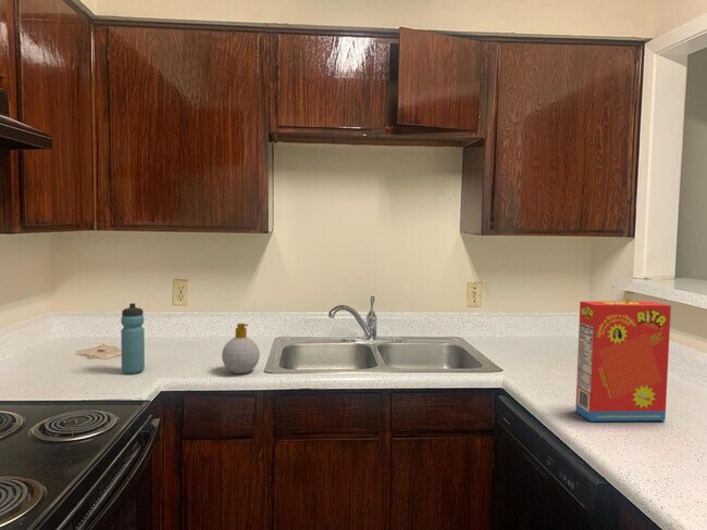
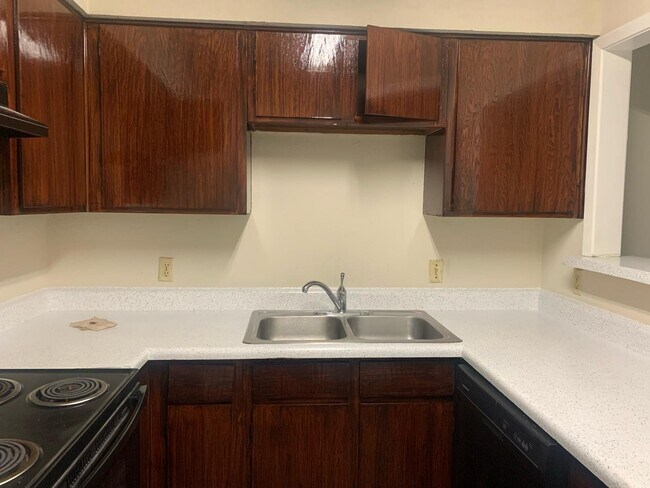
- water bottle [120,302,146,375]
- soap bottle [221,323,261,375]
- cereal box [574,300,672,422]
